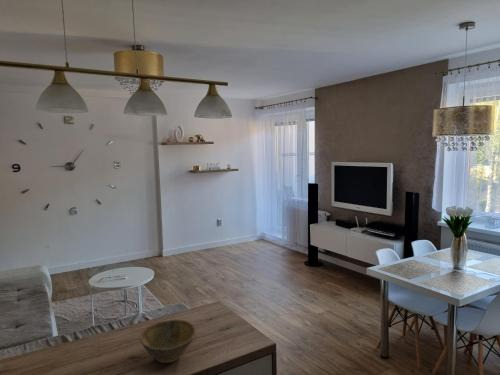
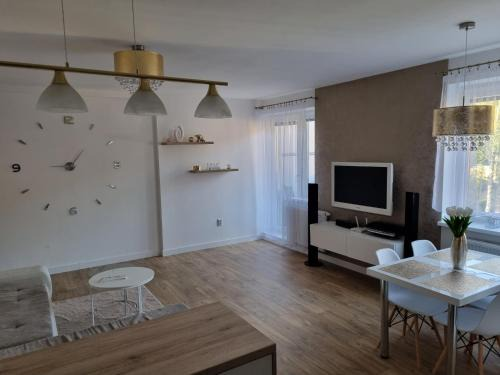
- bowl [139,318,197,364]
